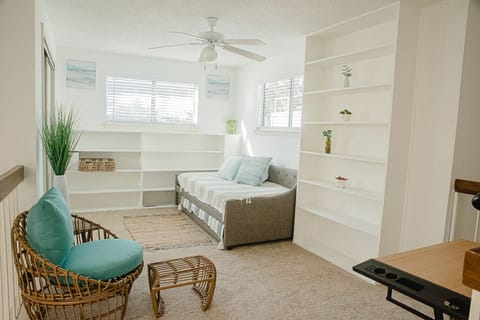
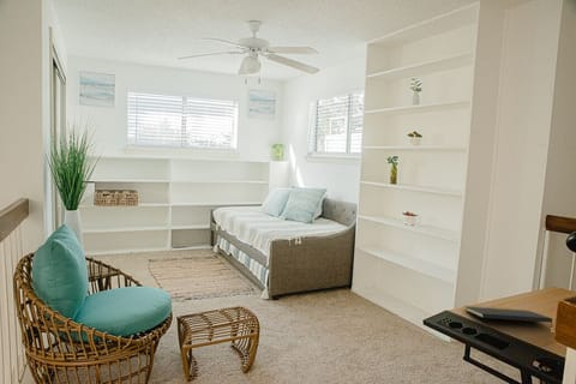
+ notepad [462,305,553,326]
